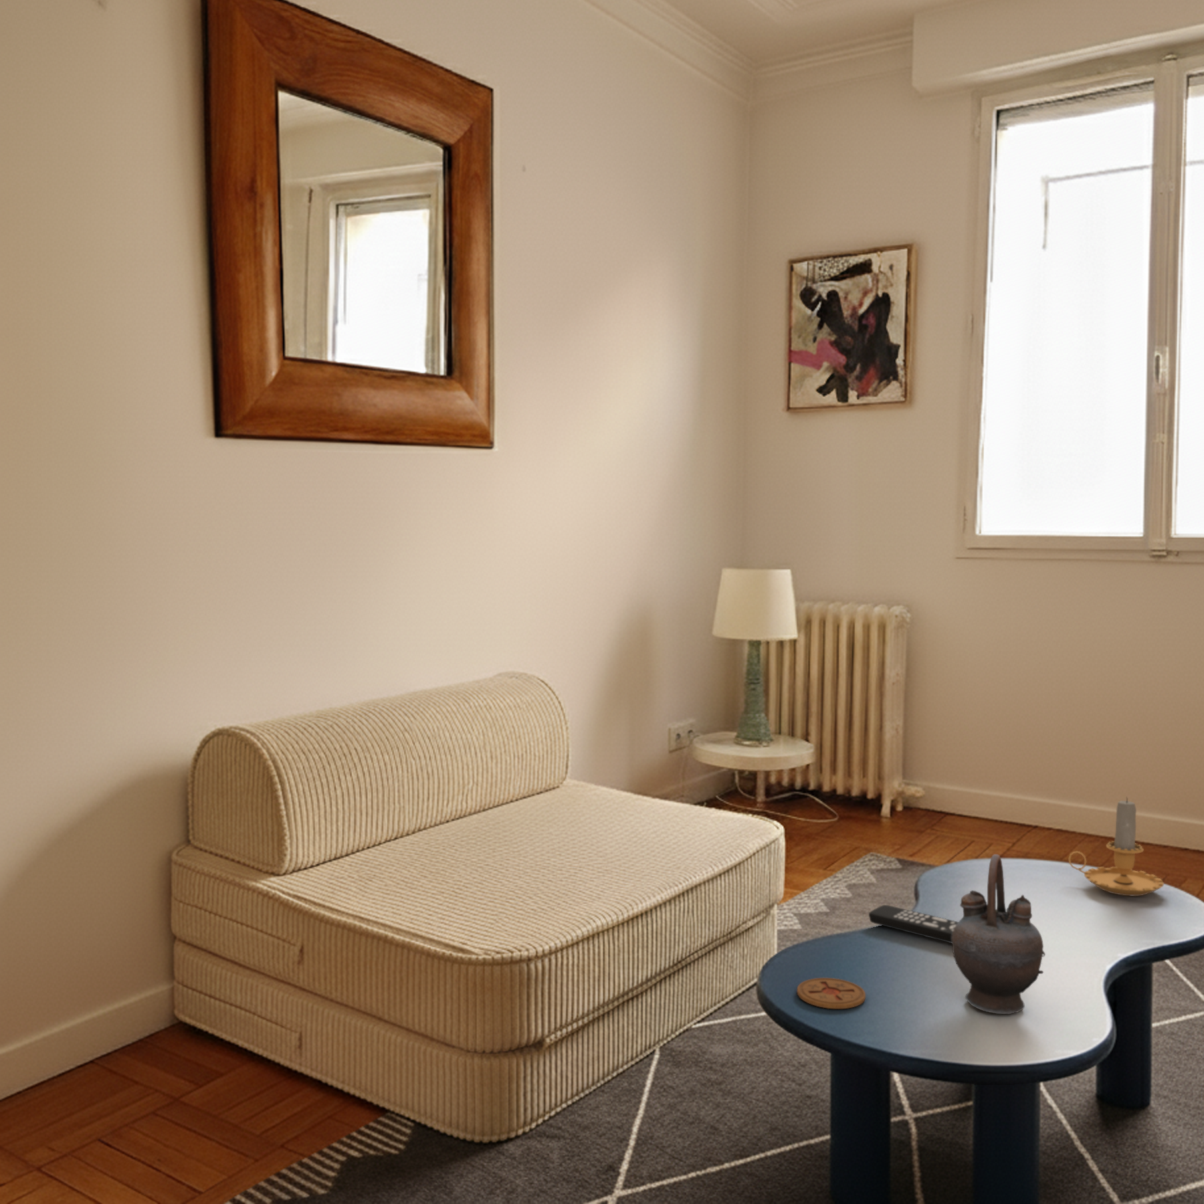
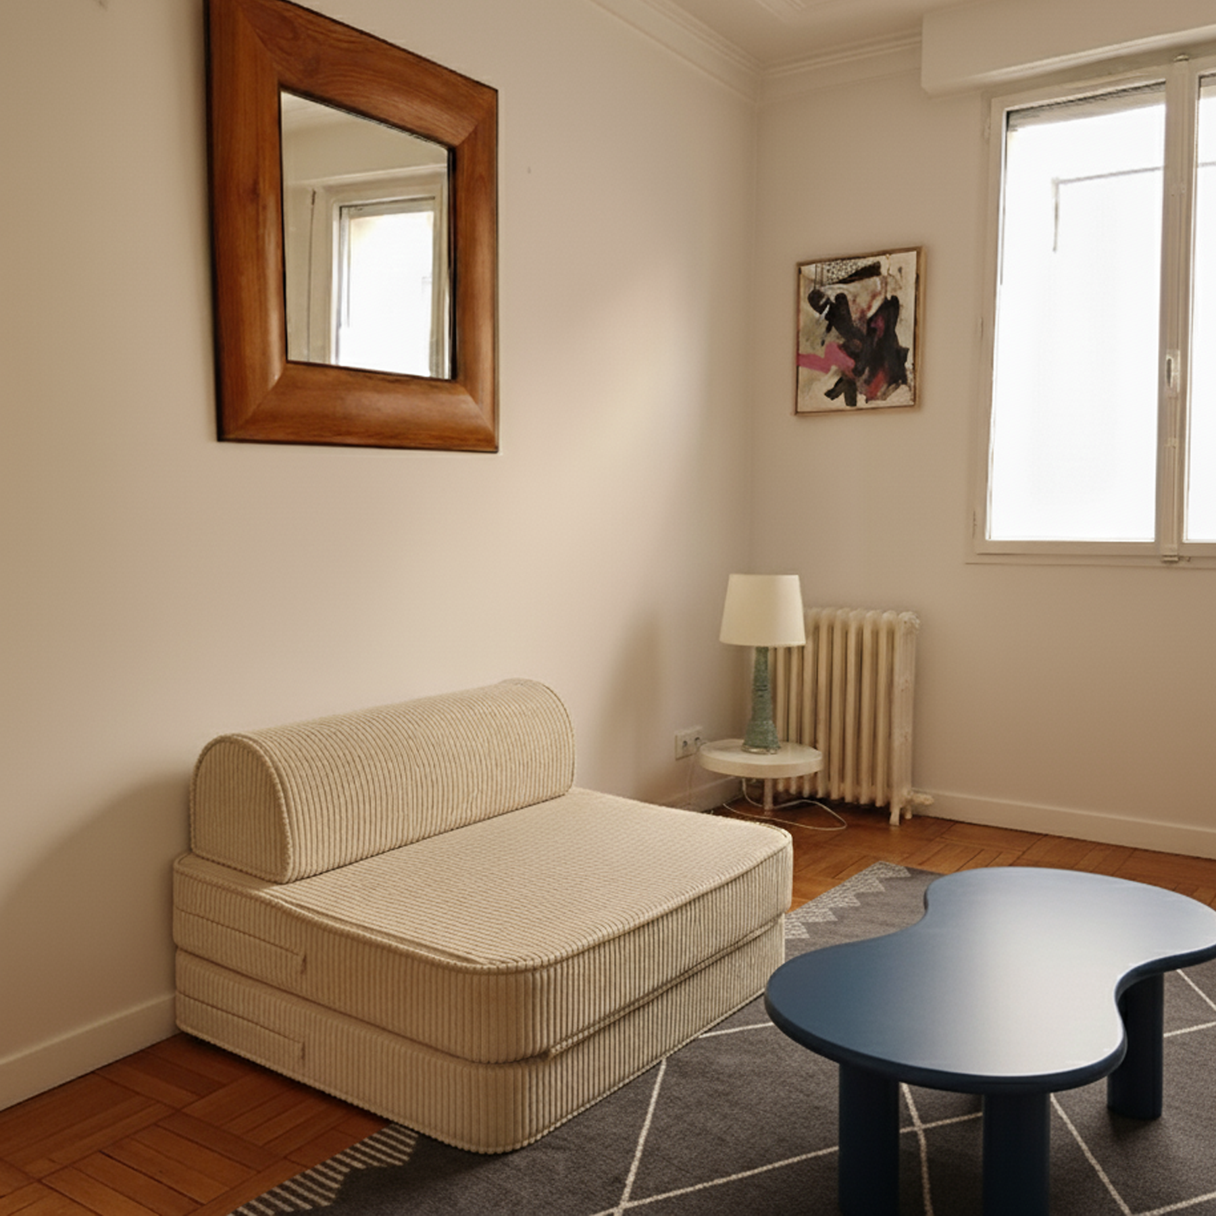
- coaster [797,977,867,1009]
- candle [1067,796,1164,896]
- teapot [952,853,1046,1014]
- remote control [868,904,958,944]
